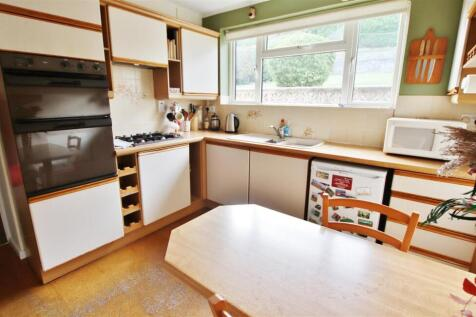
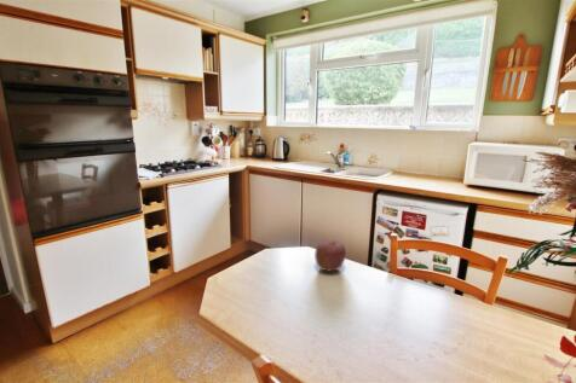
+ apple [313,239,347,273]
